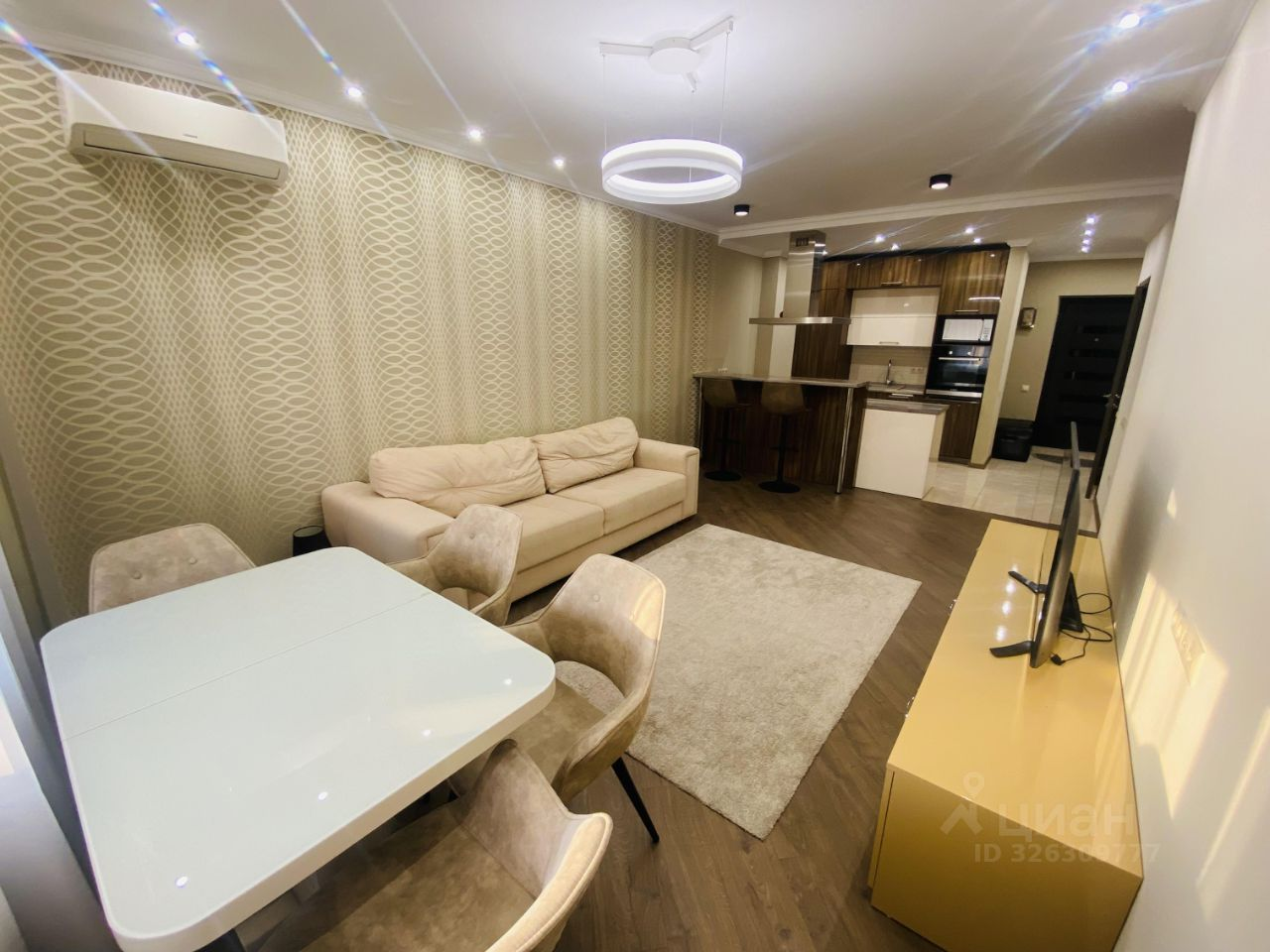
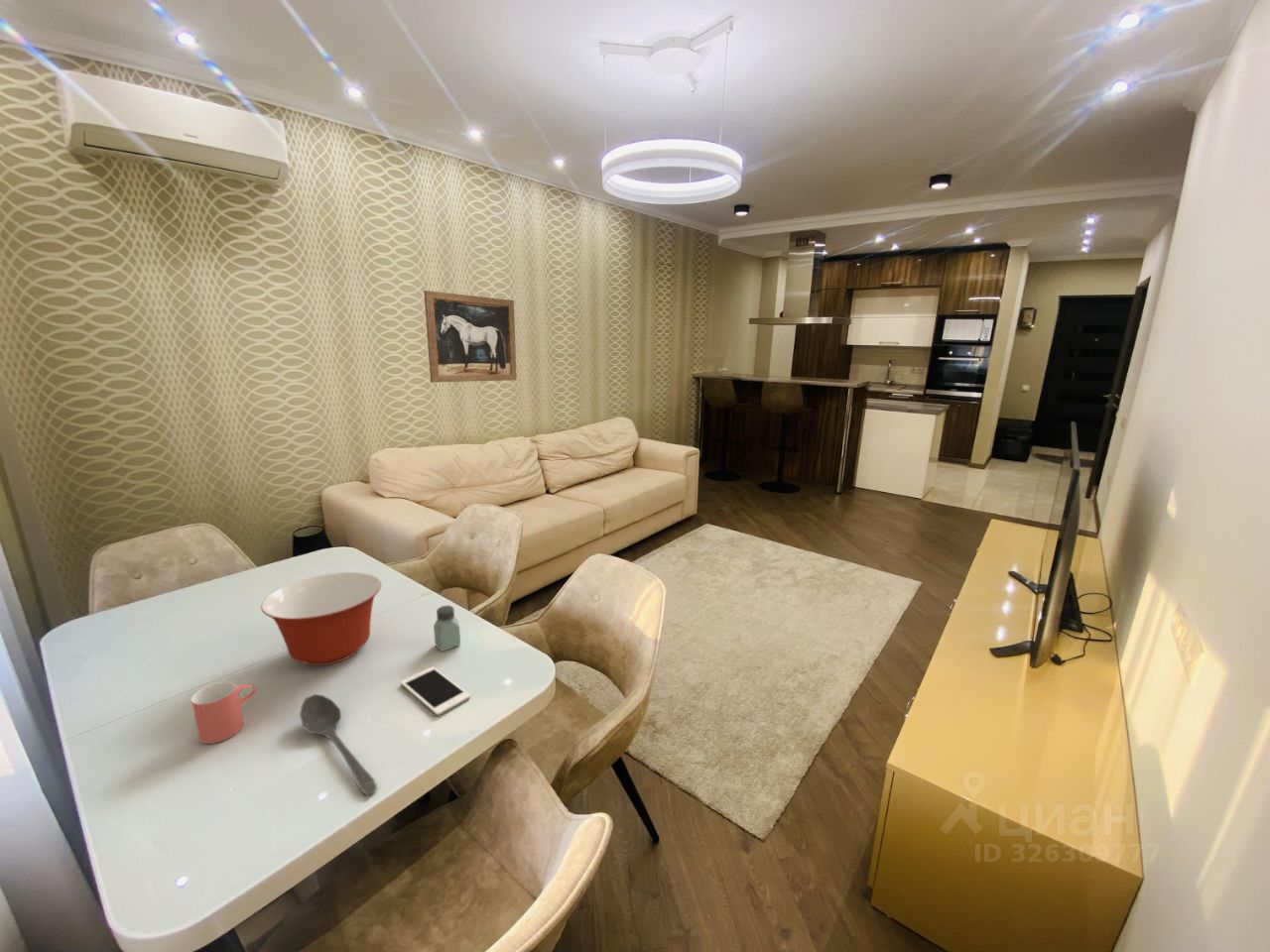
+ cup [191,680,257,745]
+ wall art [423,290,518,384]
+ stirrer [299,693,378,796]
+ saltshaker [433,605,461,653]
+ mixing bowl [260,571,382,666]
+ cell phone [400,665,471,716]
